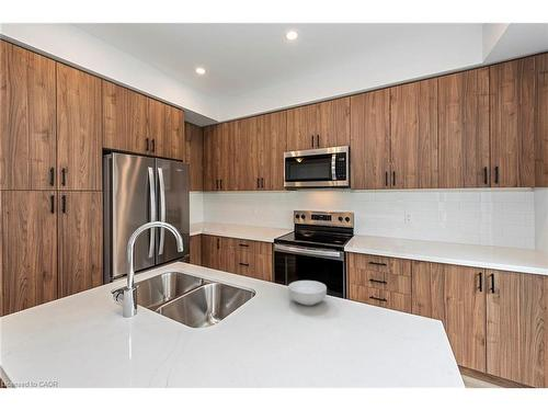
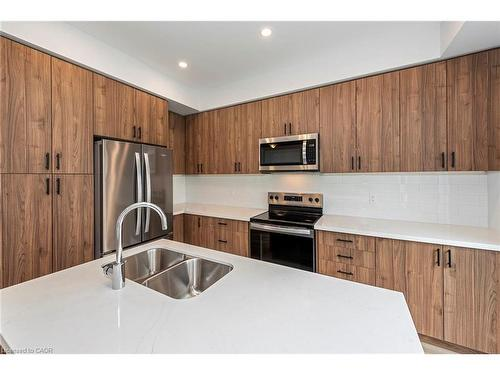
- cereal bowl [287,279,328,306]
